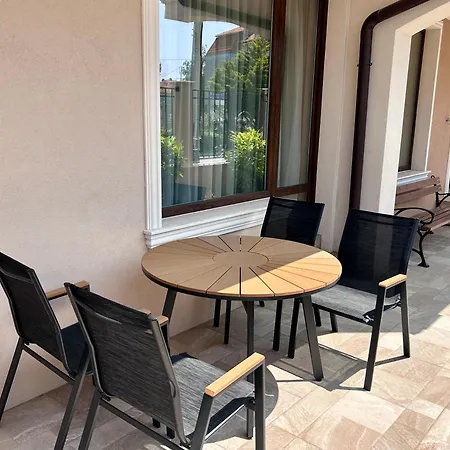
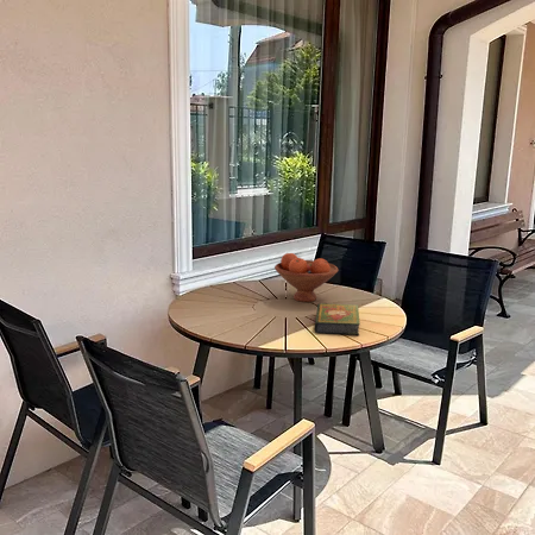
+ fruit bowl [273,252,339,303]
+ book [314,302,361,336]
